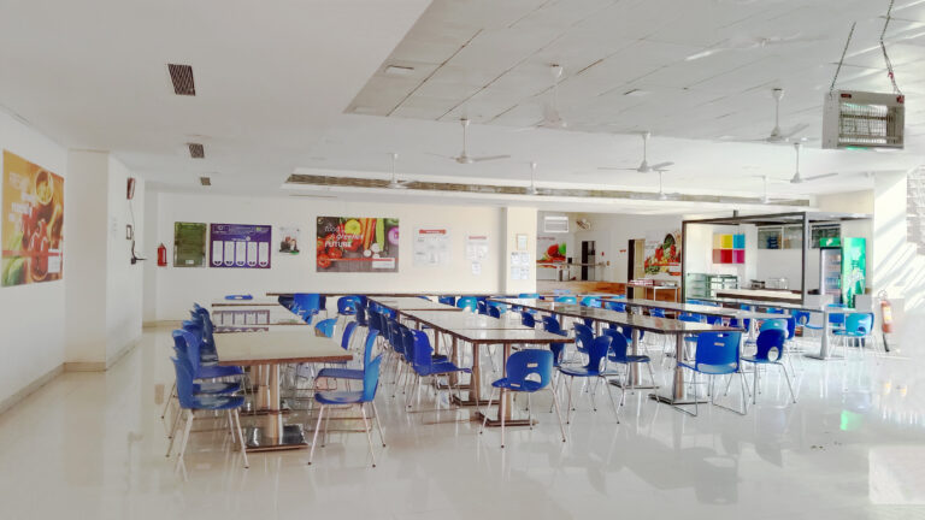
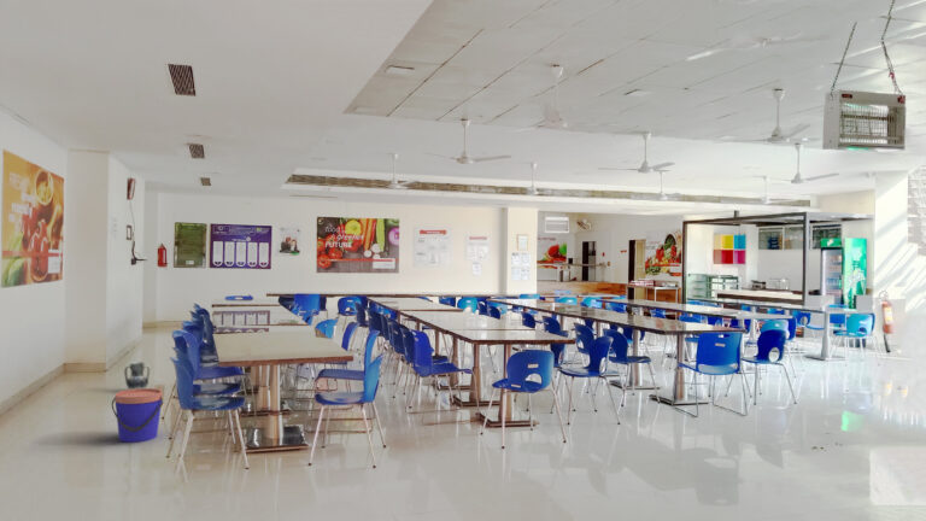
+ bucket [111,387,164,444]
+ ceramic jug [123,361,151,390]
